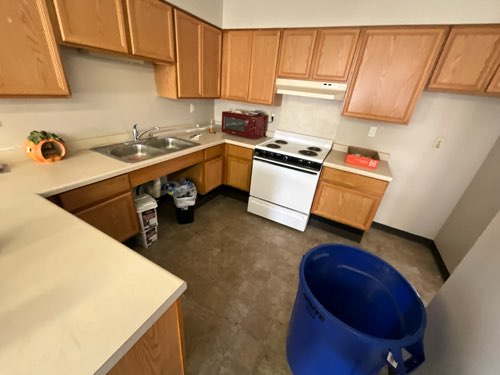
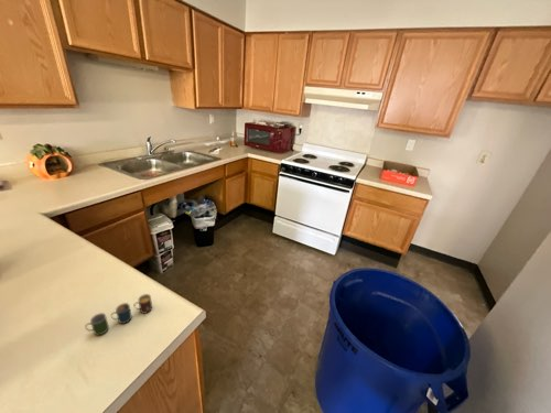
+ cup [84,293,153,336]
